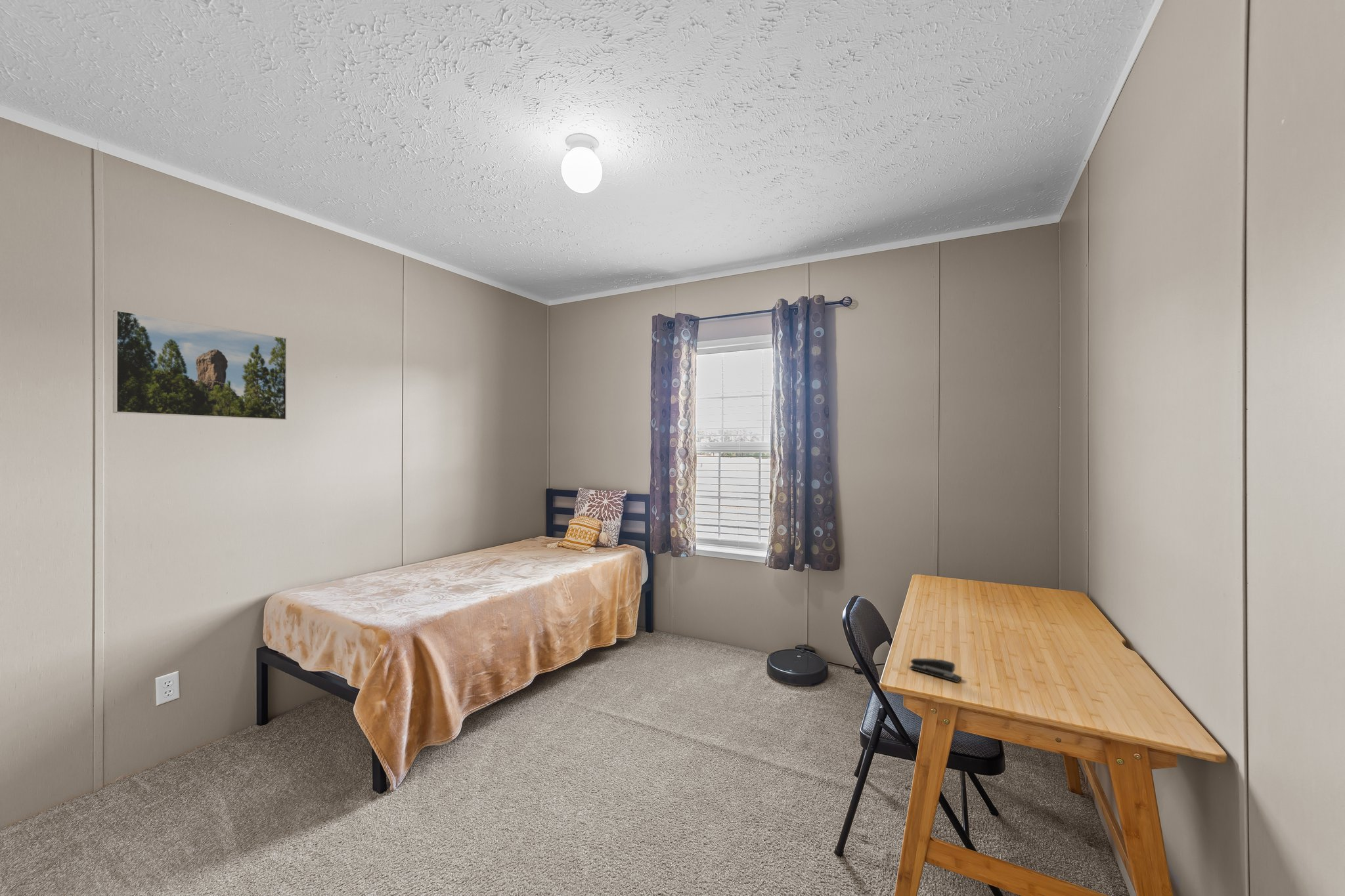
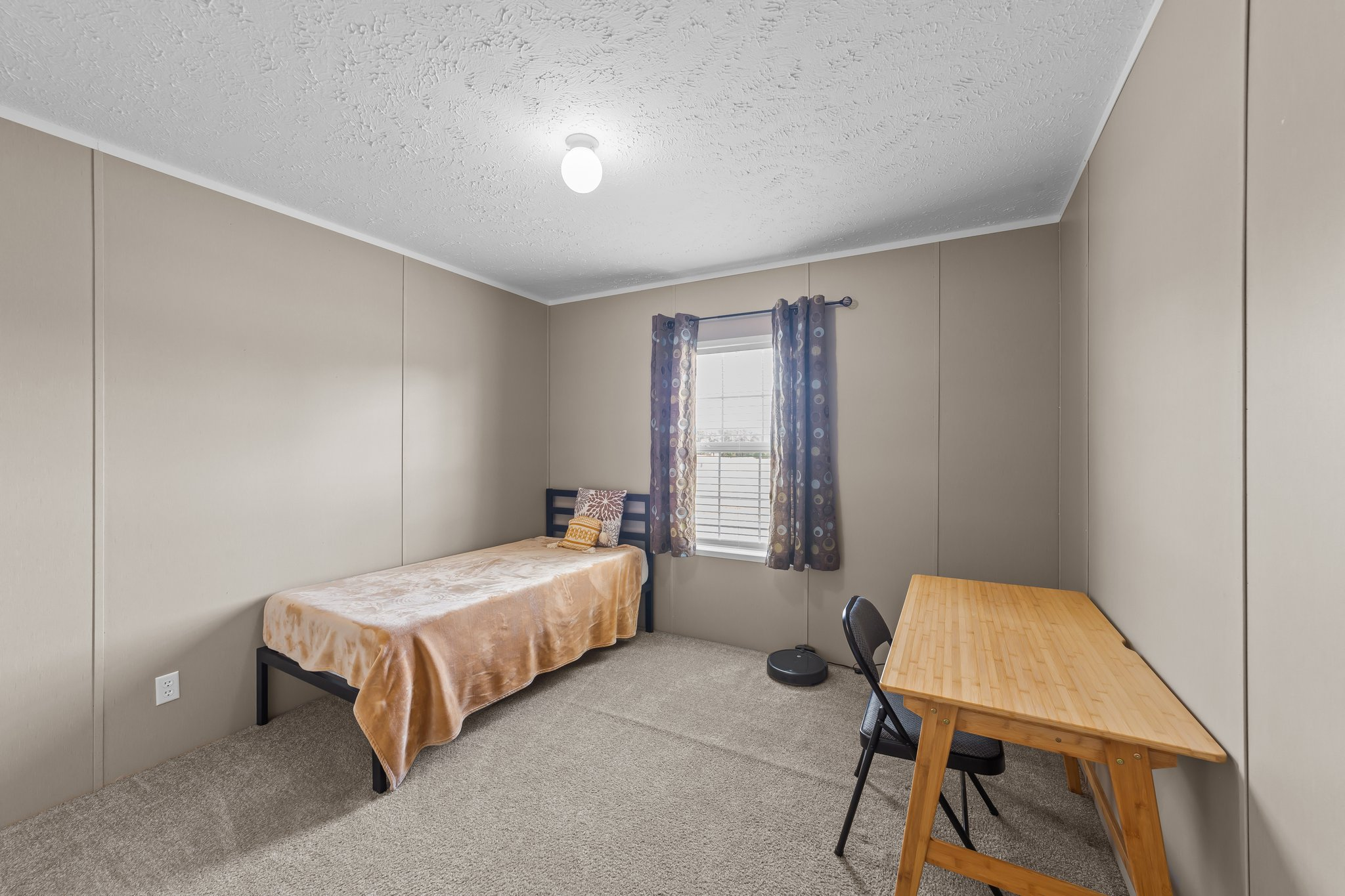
- stapler [909,658,963,683]
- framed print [112,309,287,421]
